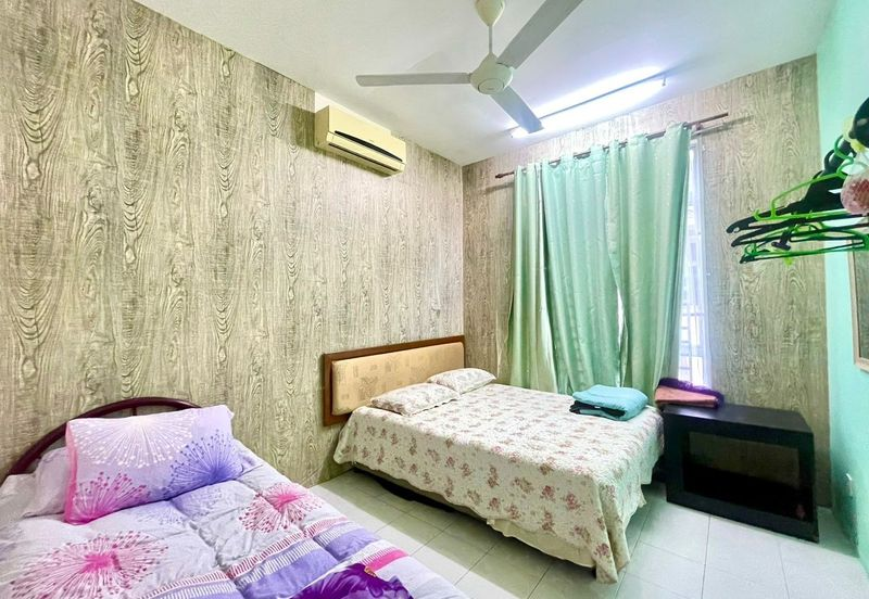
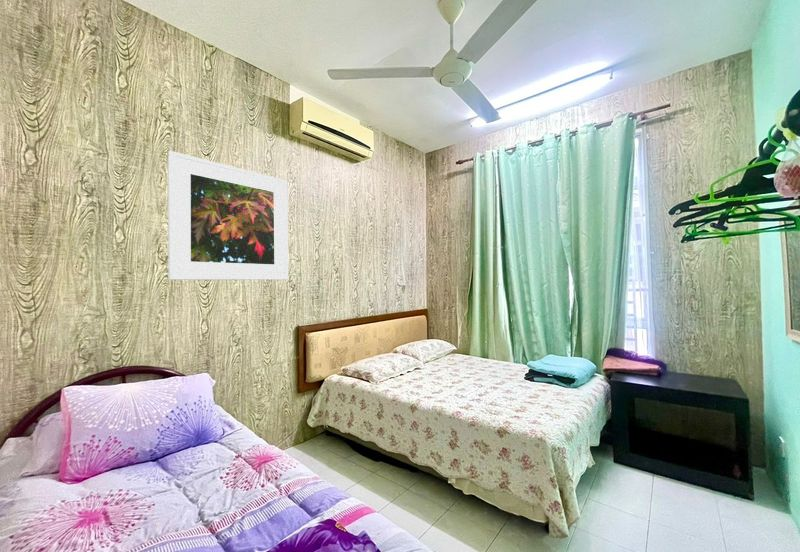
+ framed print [167,150,290,281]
